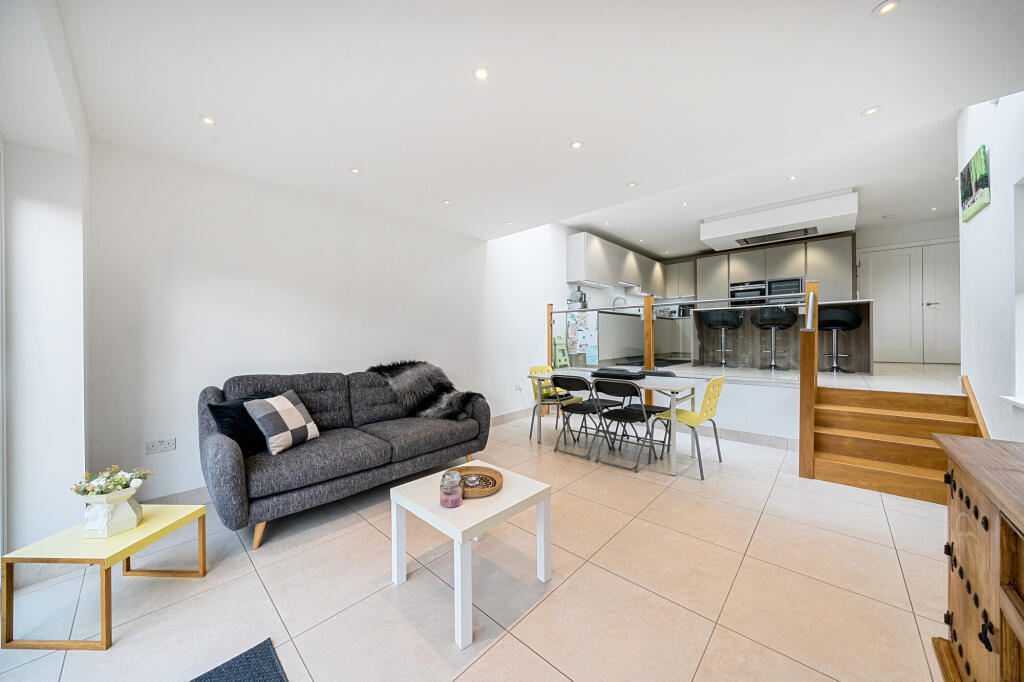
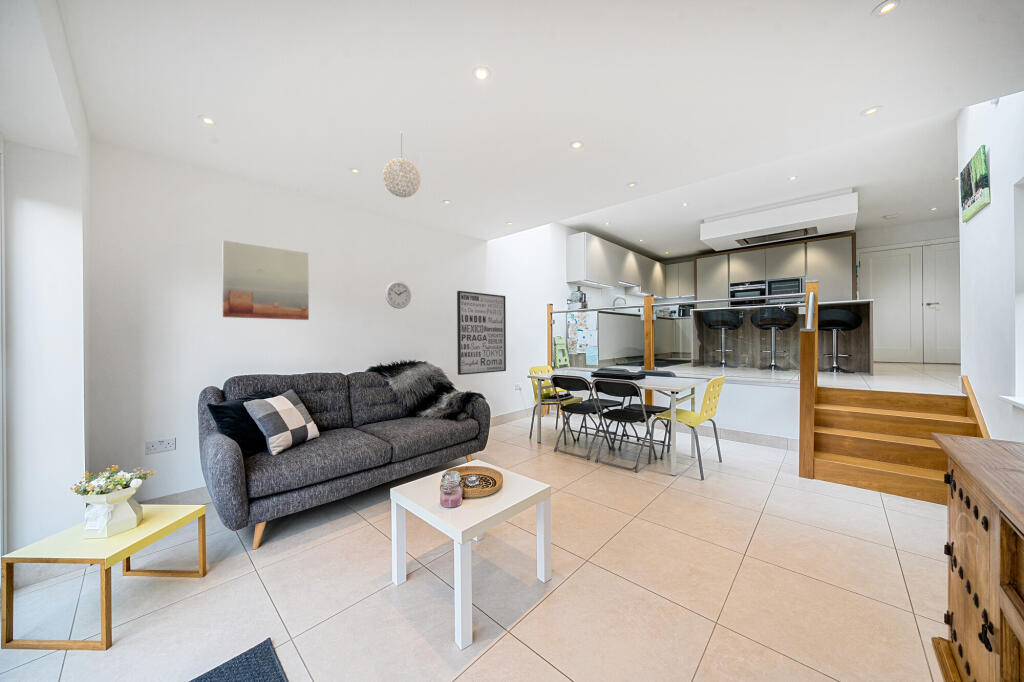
+ wall art [221,239,310,321]
+ wall clock [384,280,412,310]
+ pendant light [382,130,422,199]
+ wall art [456,290,507,376]
